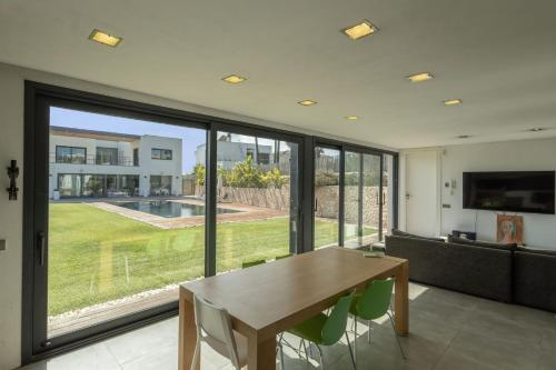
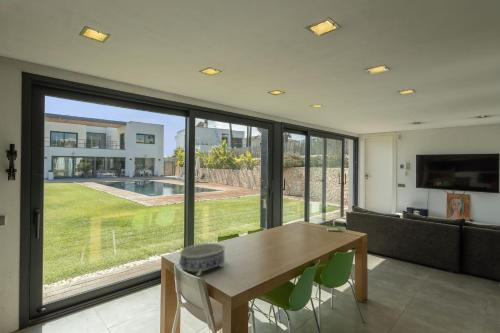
+ decorative bowl [178,242,226,277]
